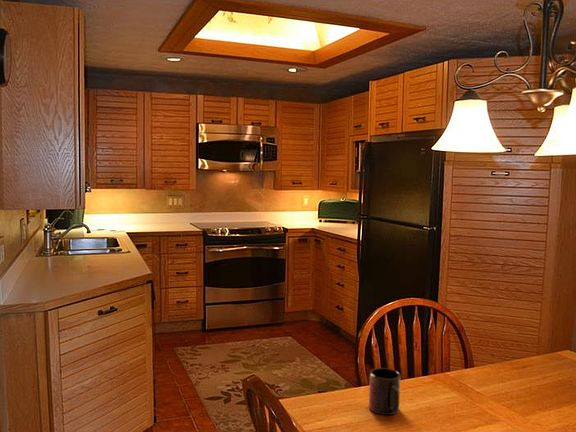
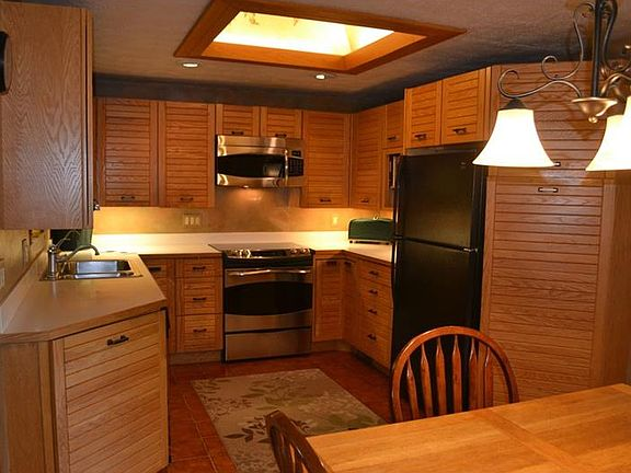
- mug [368,367,402,416]
